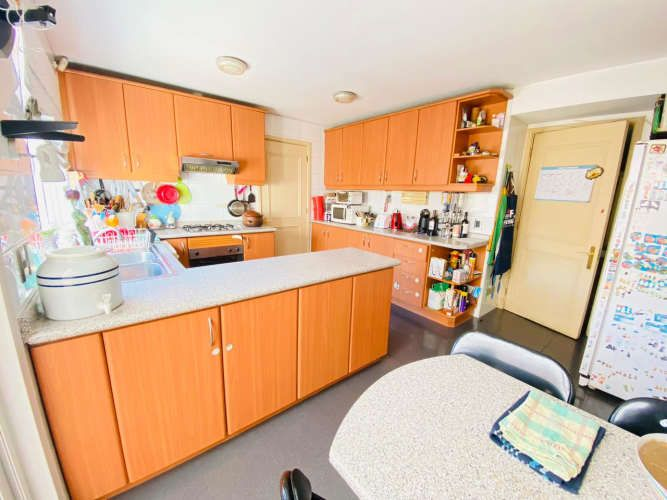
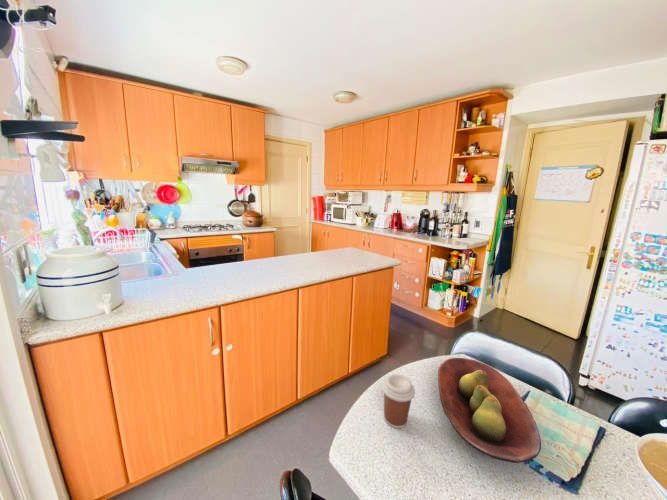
+ coffee cup [381,373,416,429]
+ fruit bowl [437,357,542,464]
